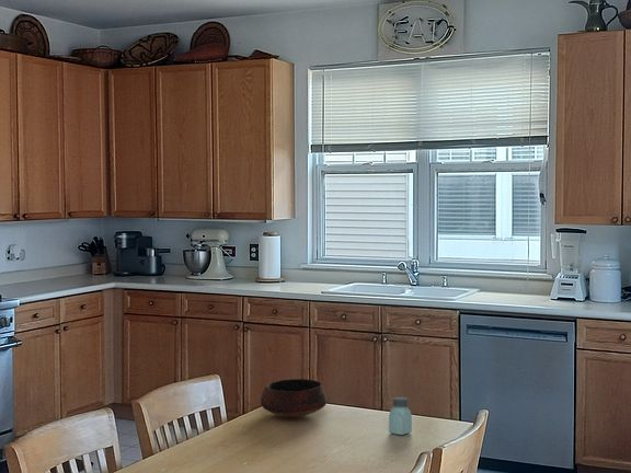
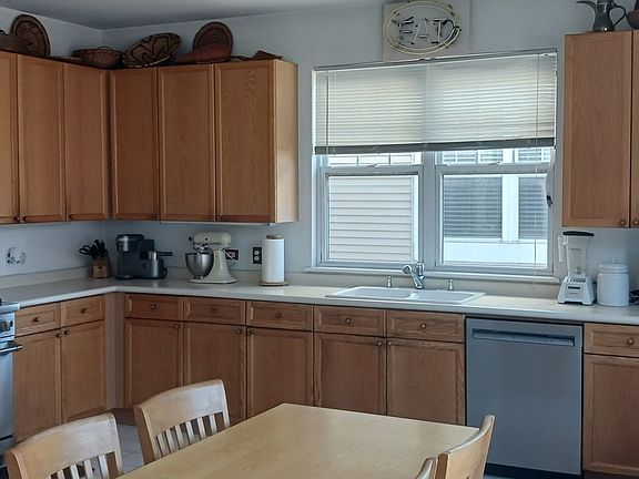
- bowl [260,378,328,418]
- saltshaker [388,396,413,436]
